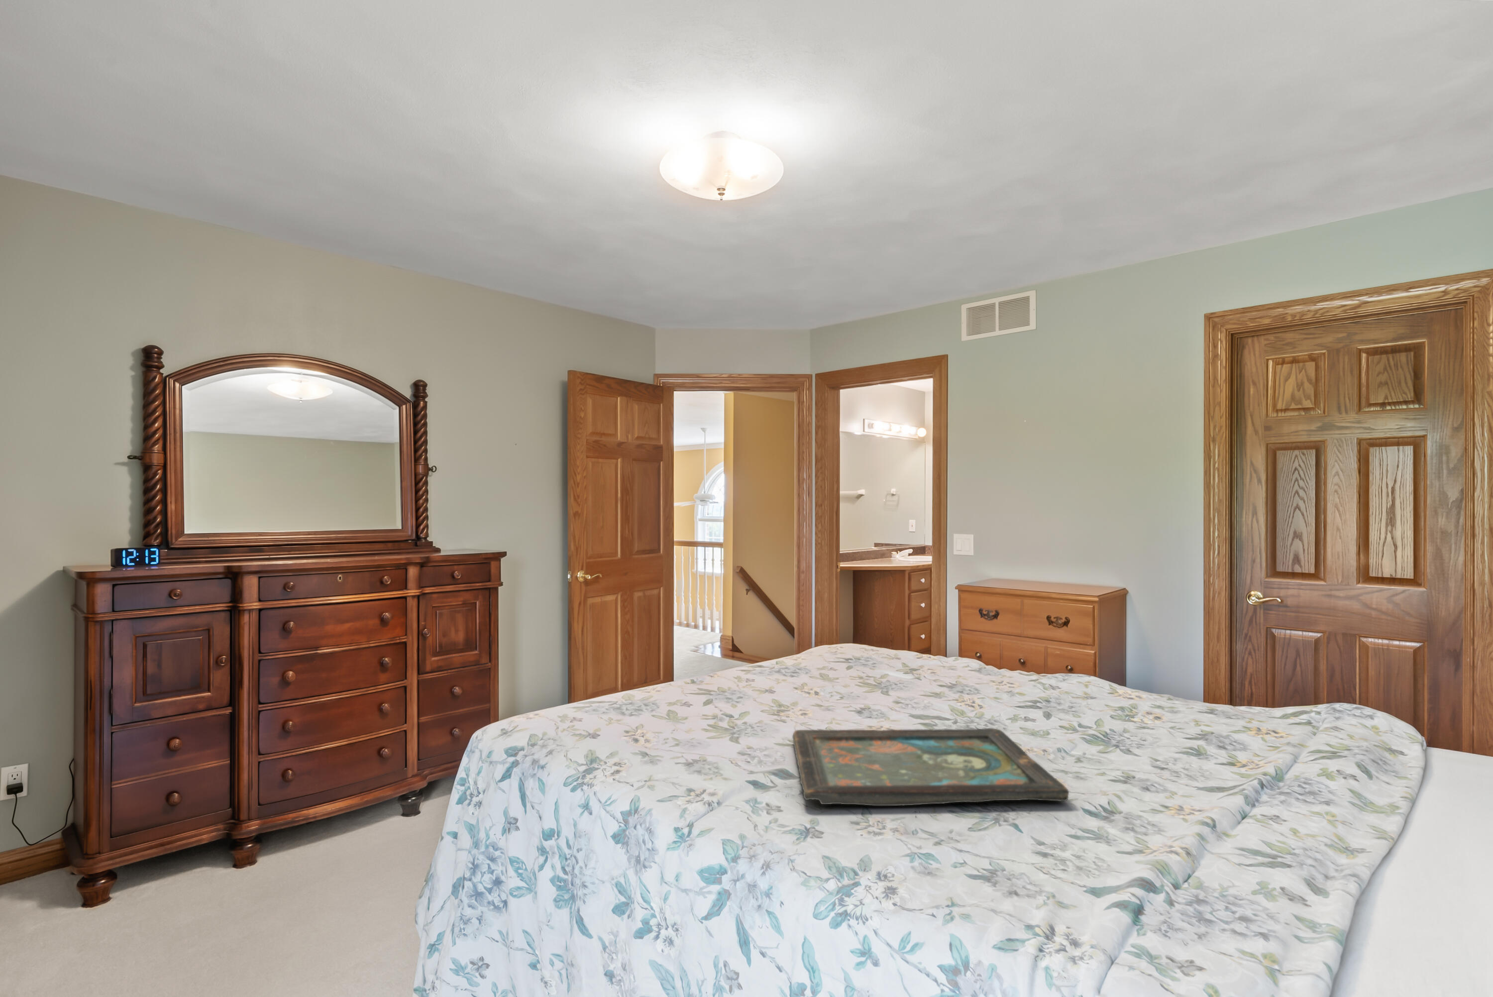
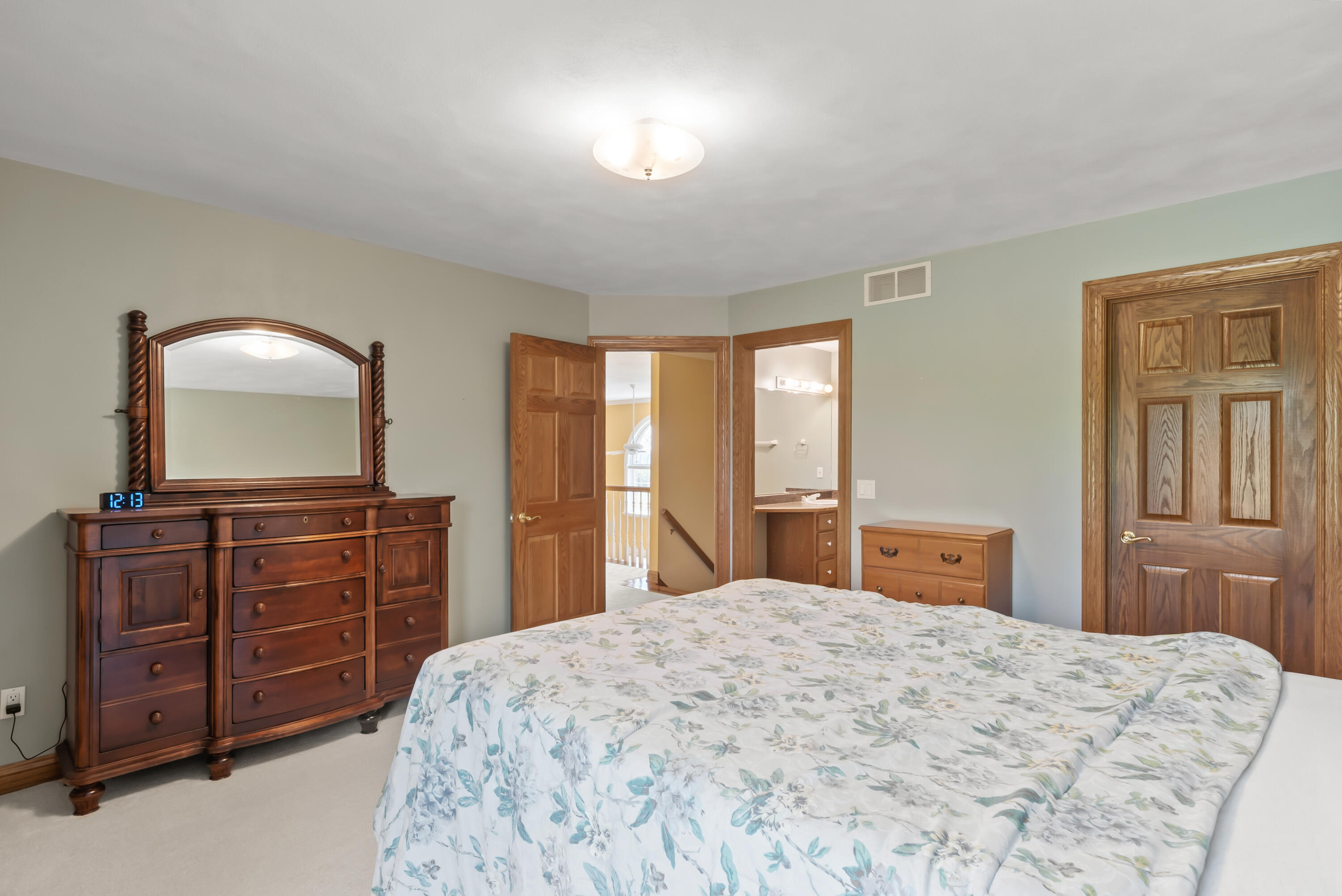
- decorative tray [792,728,1069,807]
